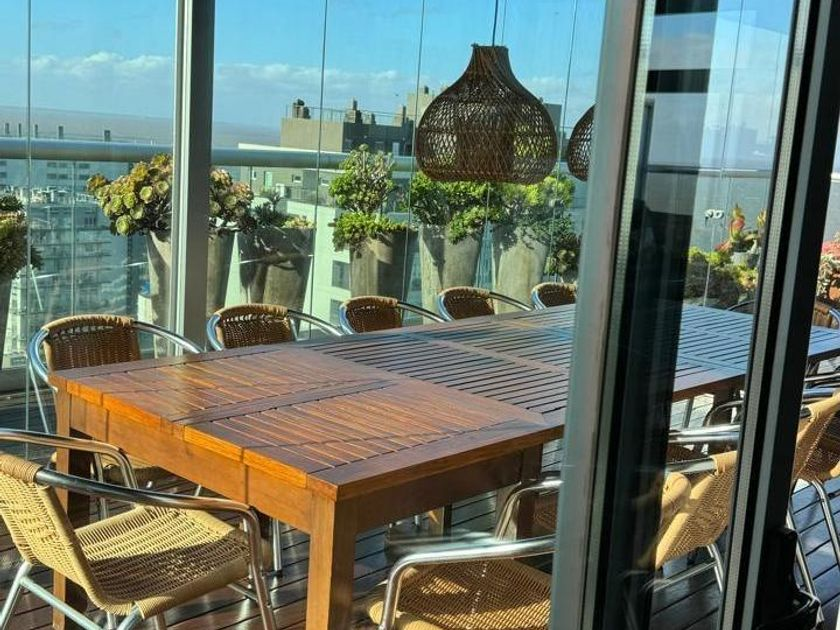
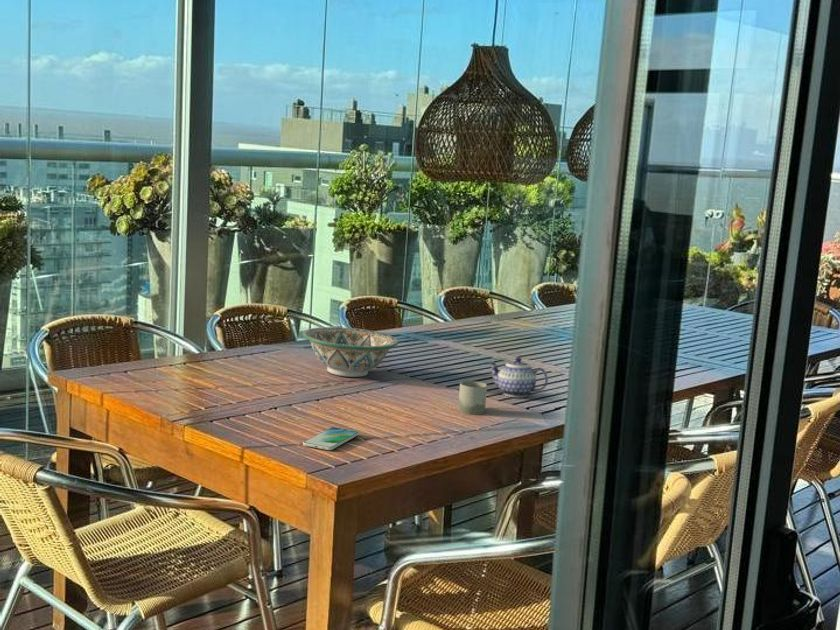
+ smartphone [302,426,360,451]
+ teapot [487,356,549,398]
+ cup [457,380,488,416]
+ decorative bowl [302,326,399,378]
